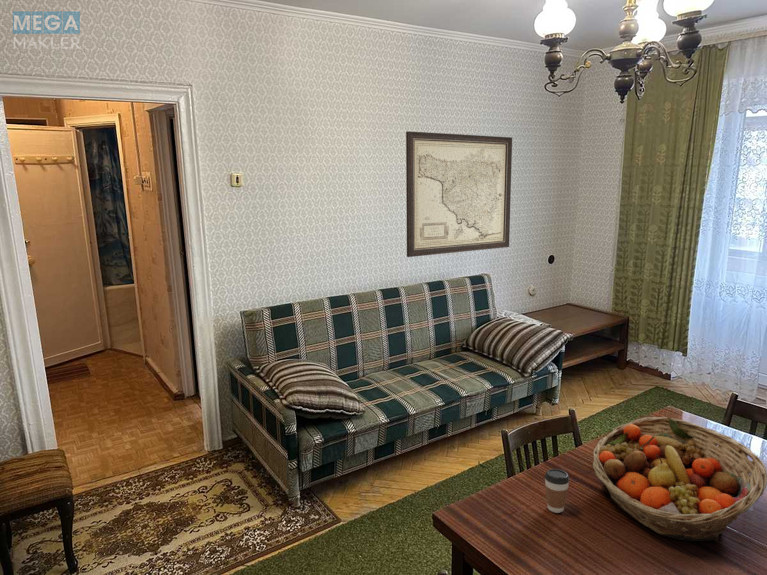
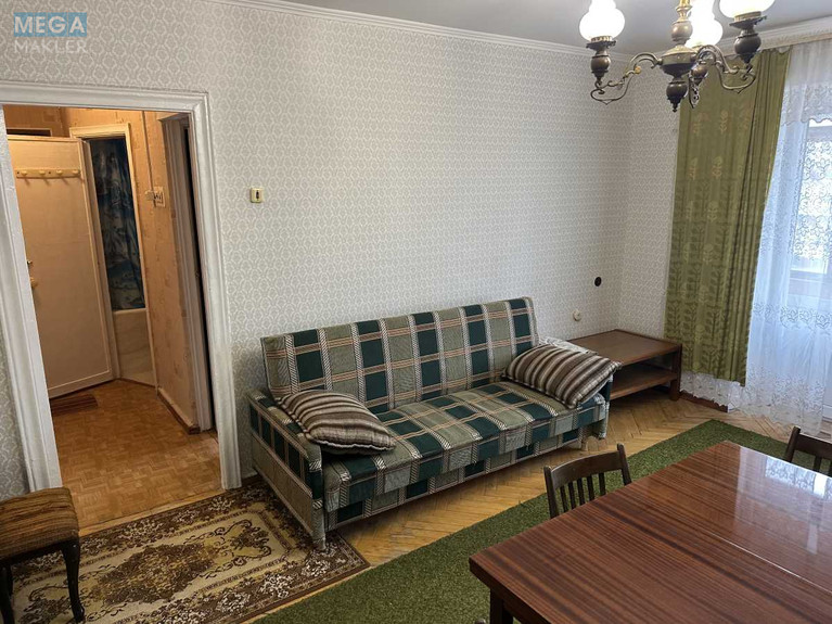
- coffee cup [544,468,571,514]
- fruit basket [591,416,767,542]
- wall art [405,130,513,258]
